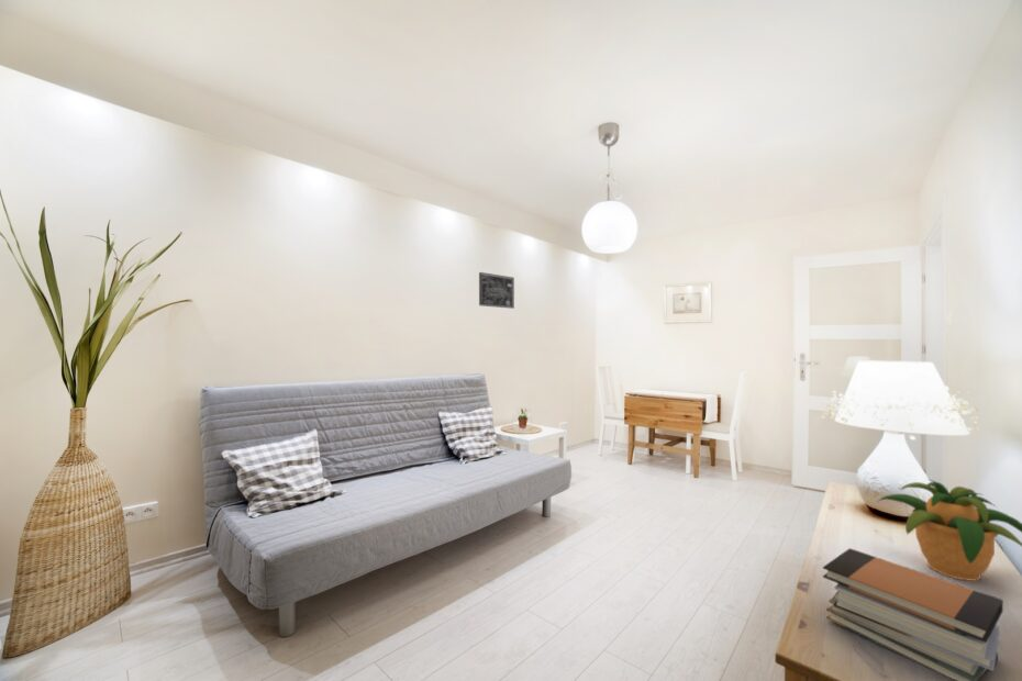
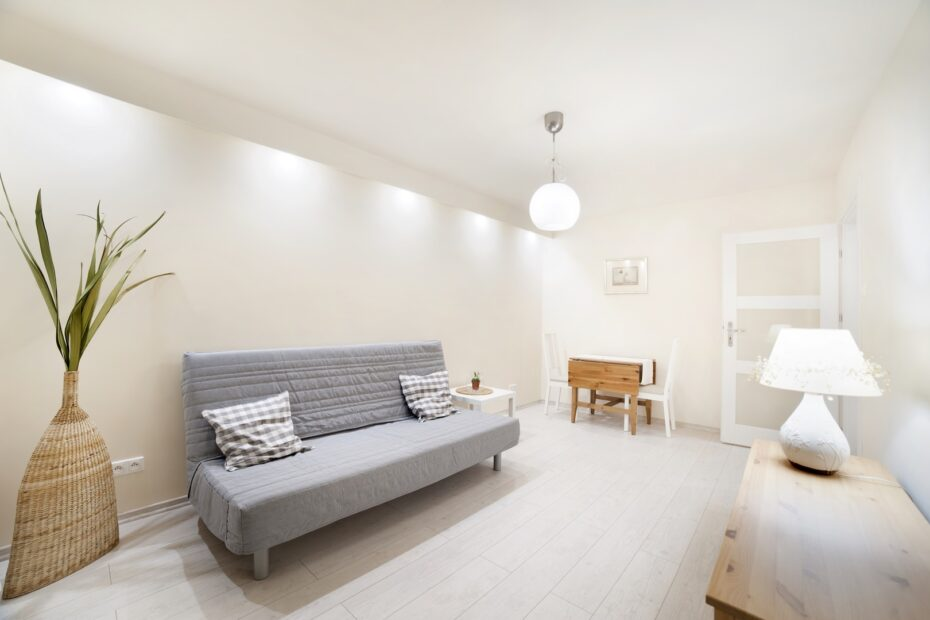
- wall art [478,271,515,310]
- book stack [822,547,1004,681]
- potted plant [877,478,1022,582]
